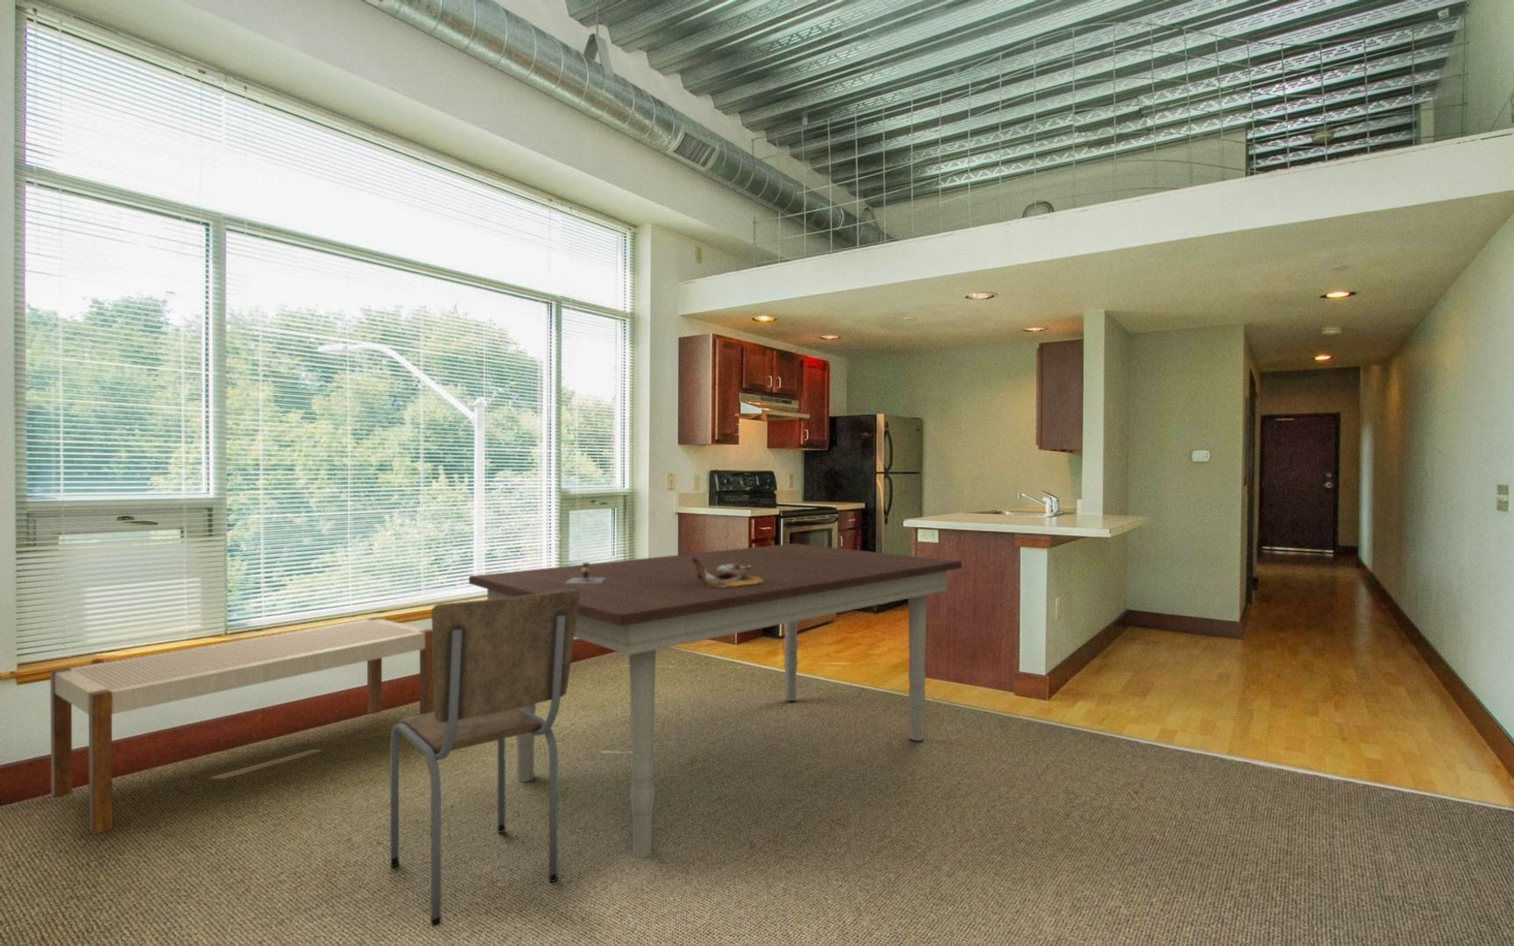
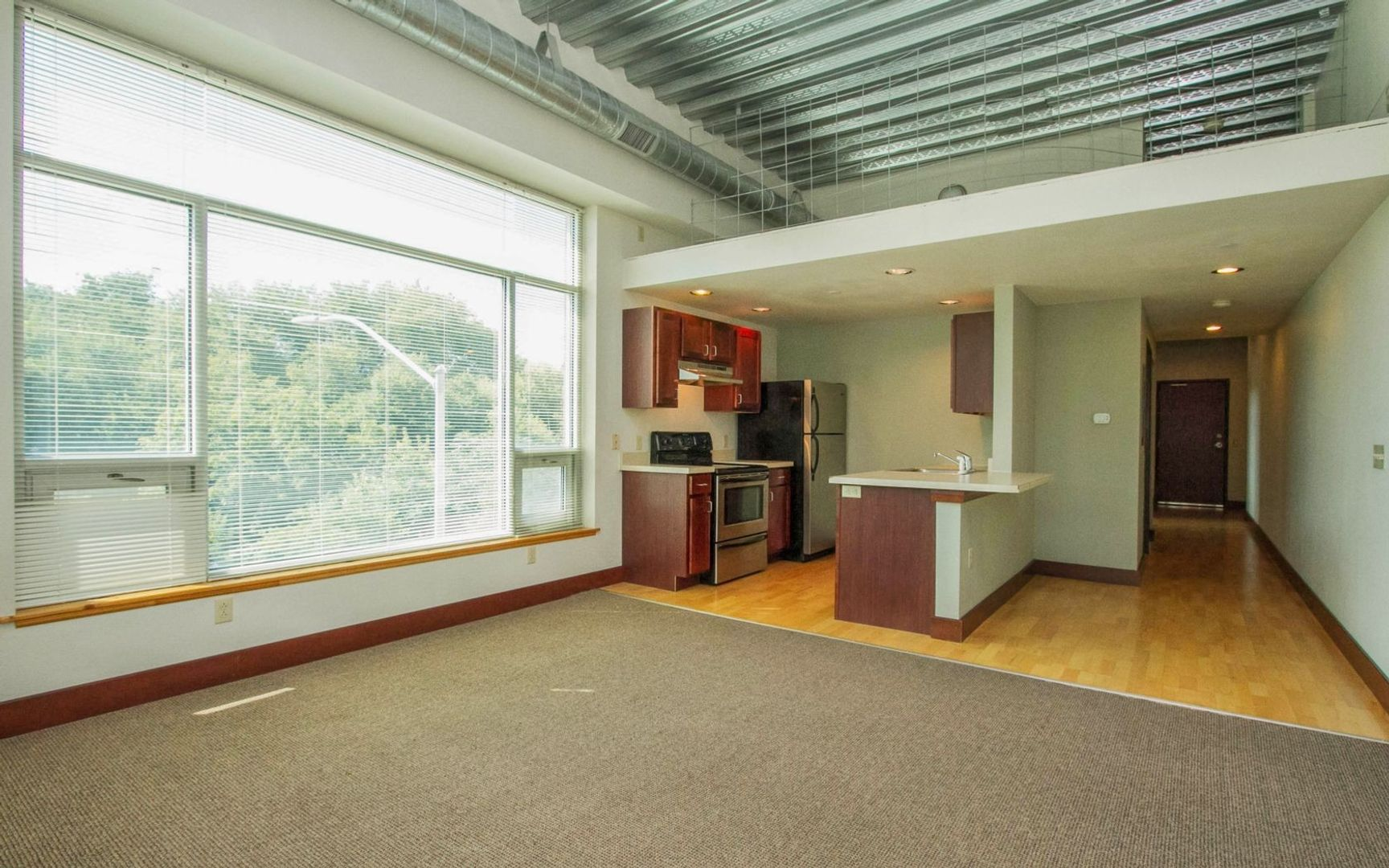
- soup bowl [692,558,764,587]
- dining chair [389,590,580,927]
- dining table [468,543,962,859]
- pottery [565,561,605,583]
- bench [49,616,435,835]
